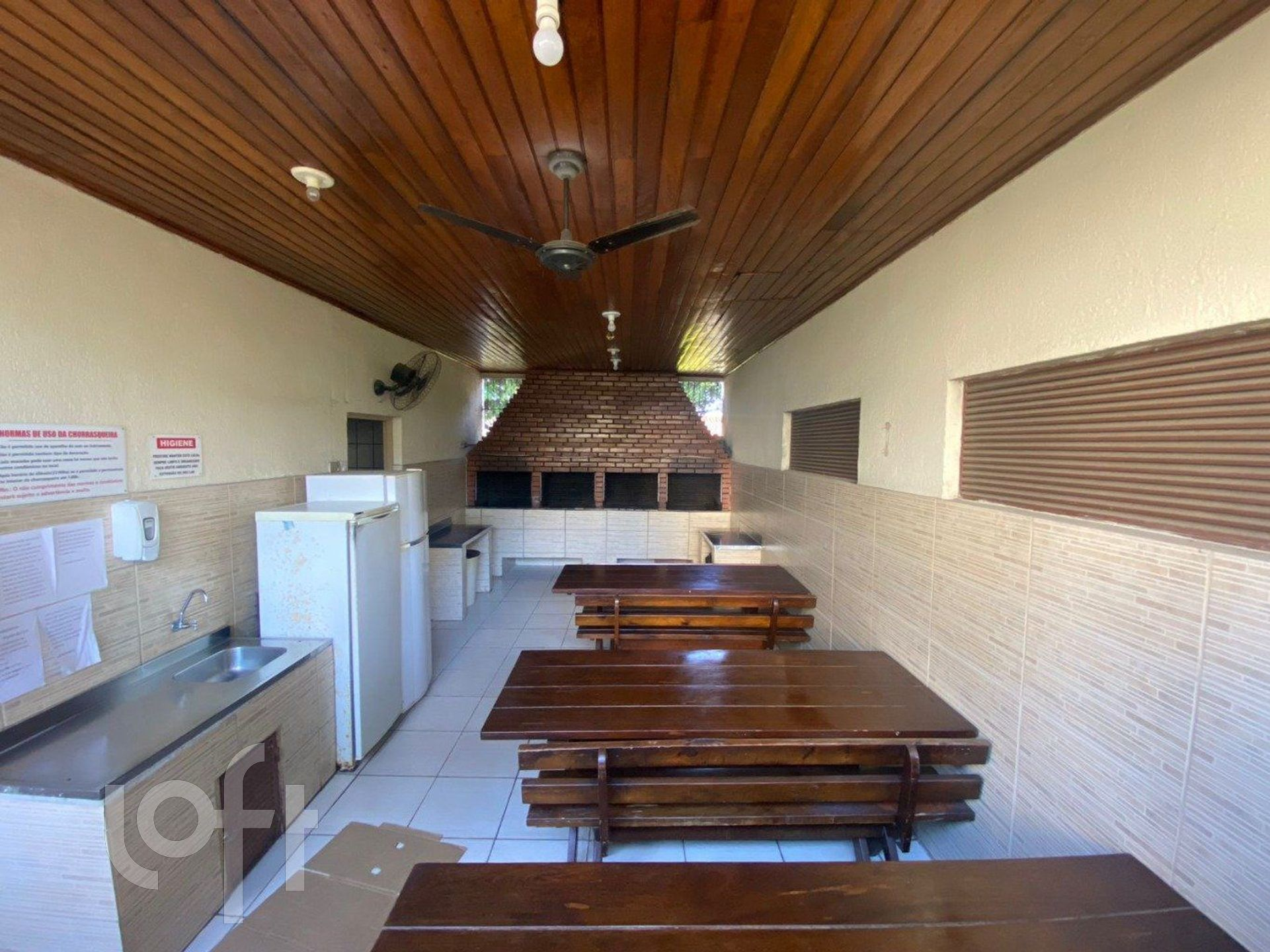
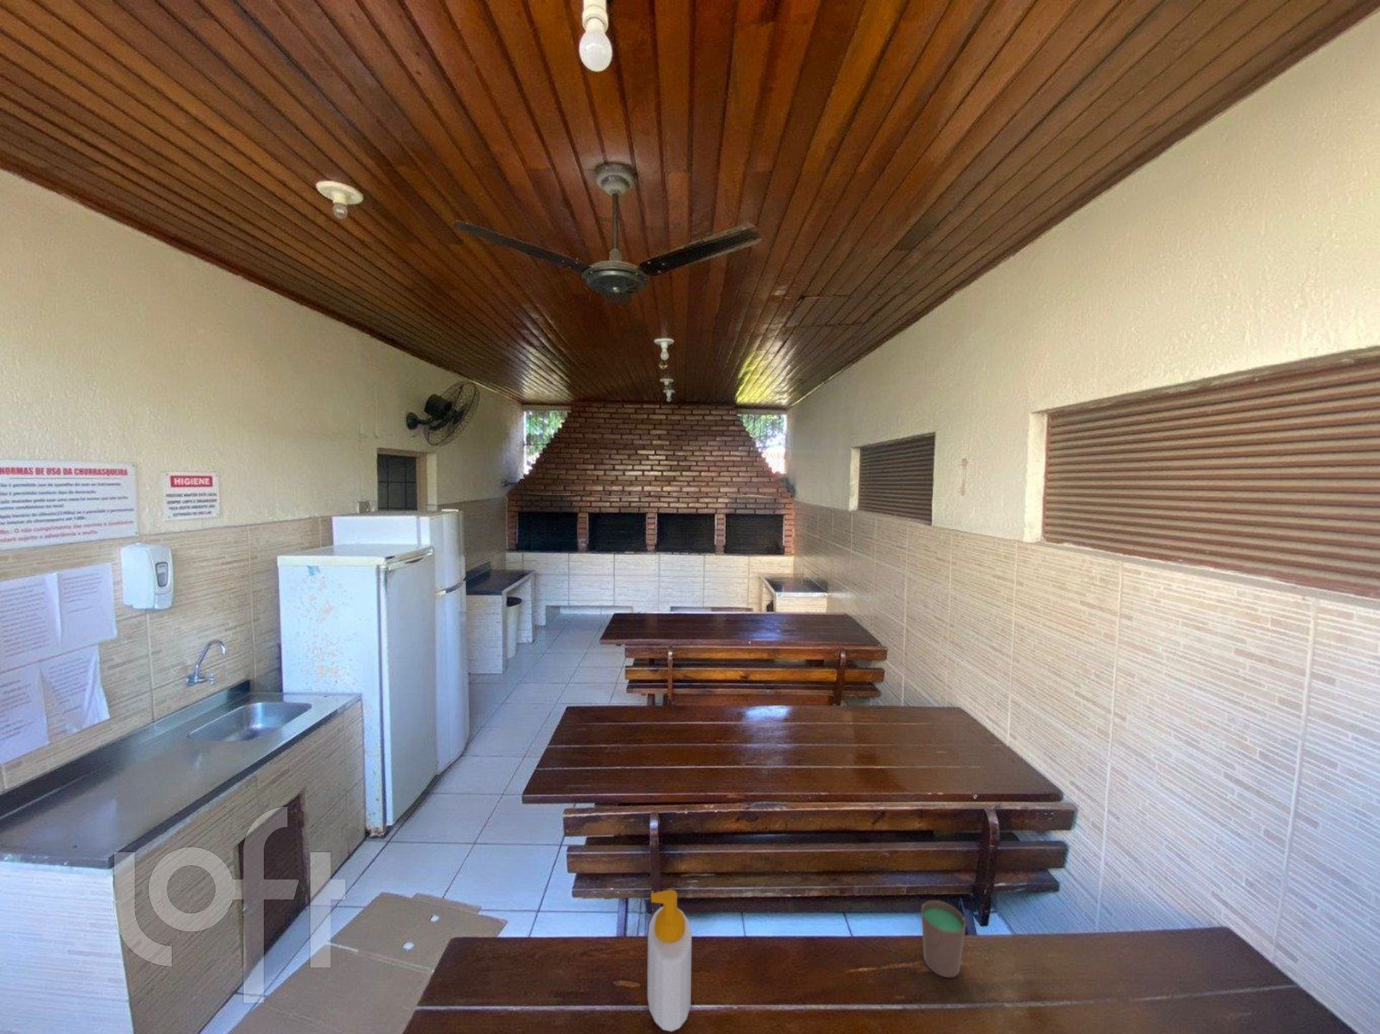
+ soap bottle [647,888,692,1033]
+ cup [920,899,967,978]
